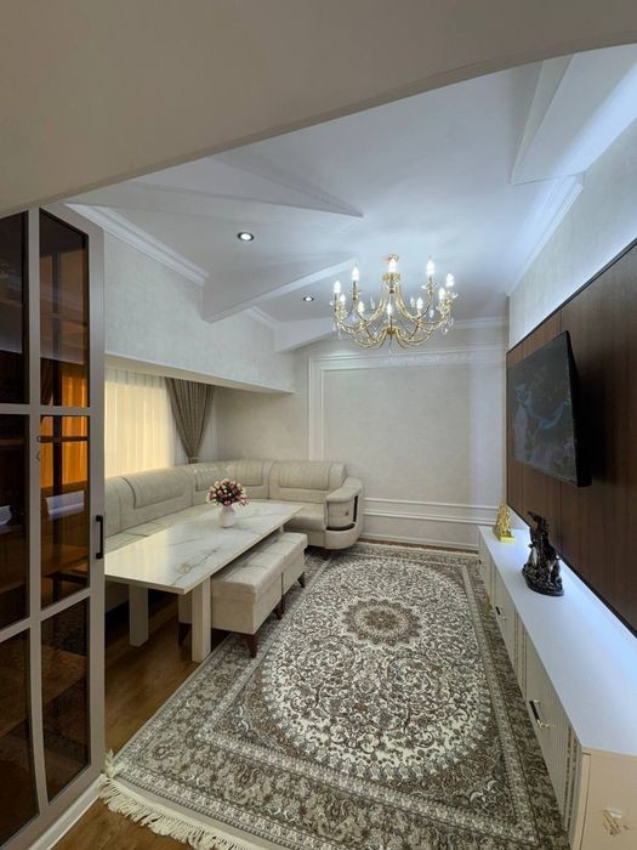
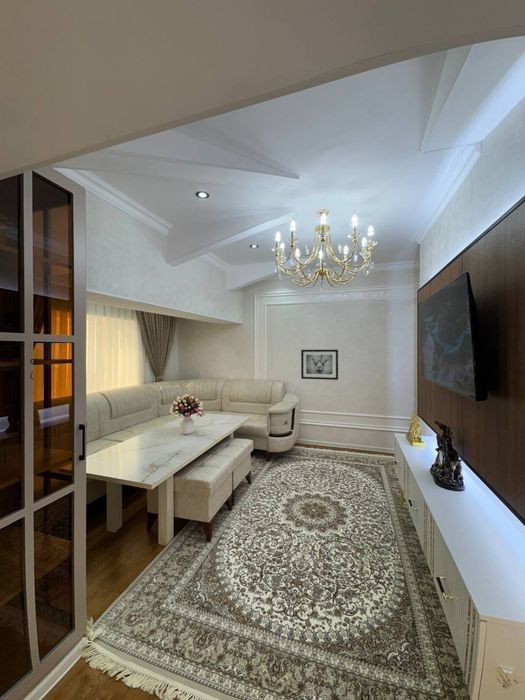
+ wall art [300,349,339,381]
